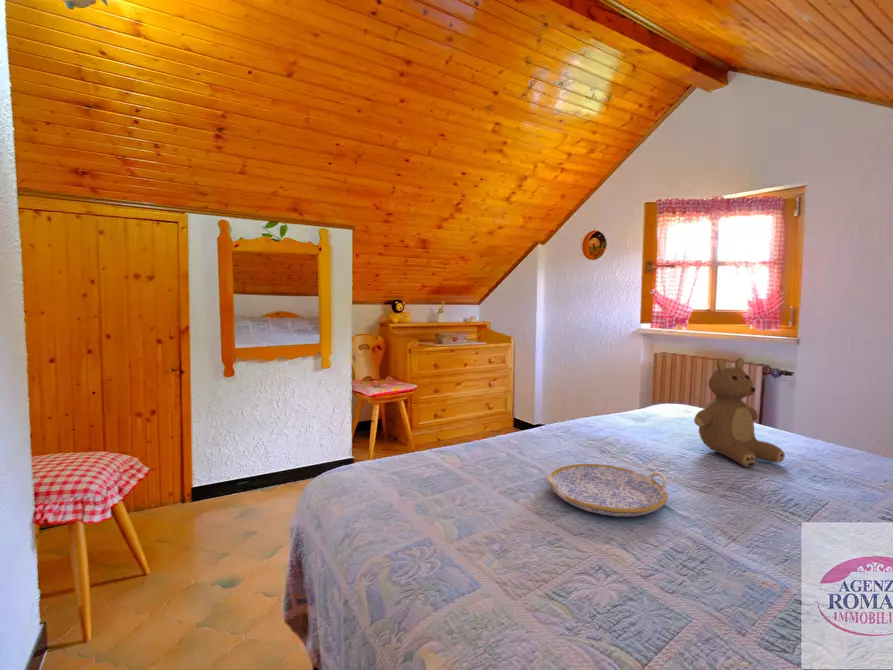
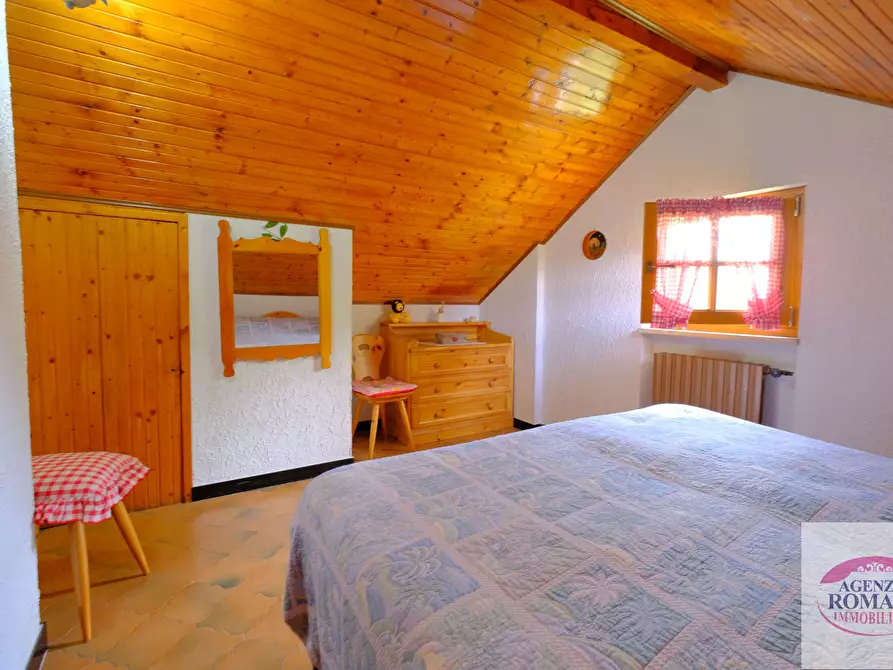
- serving tray [546,463,669,518]
- teddy bear [693,357,786,468]
